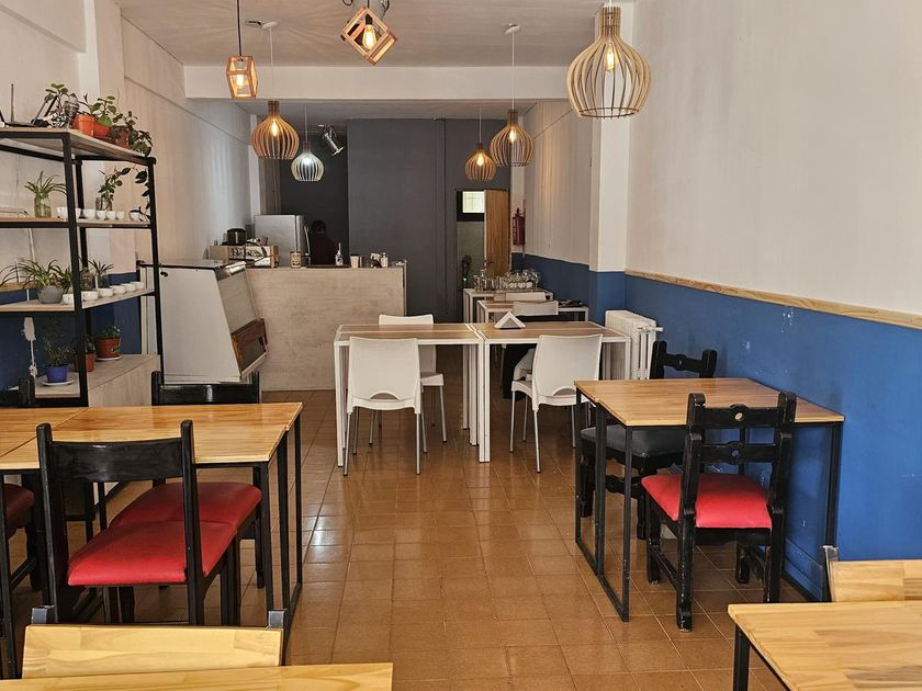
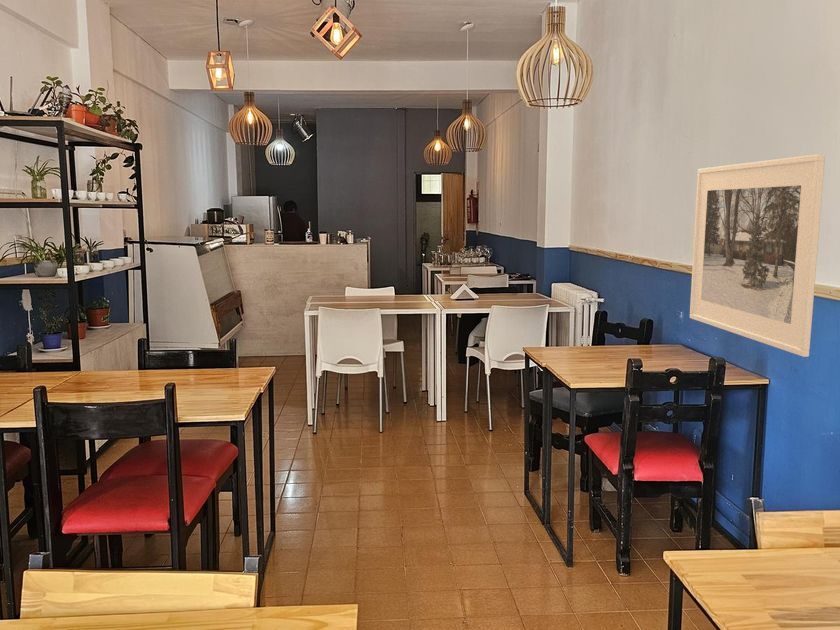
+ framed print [689,153,826,358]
